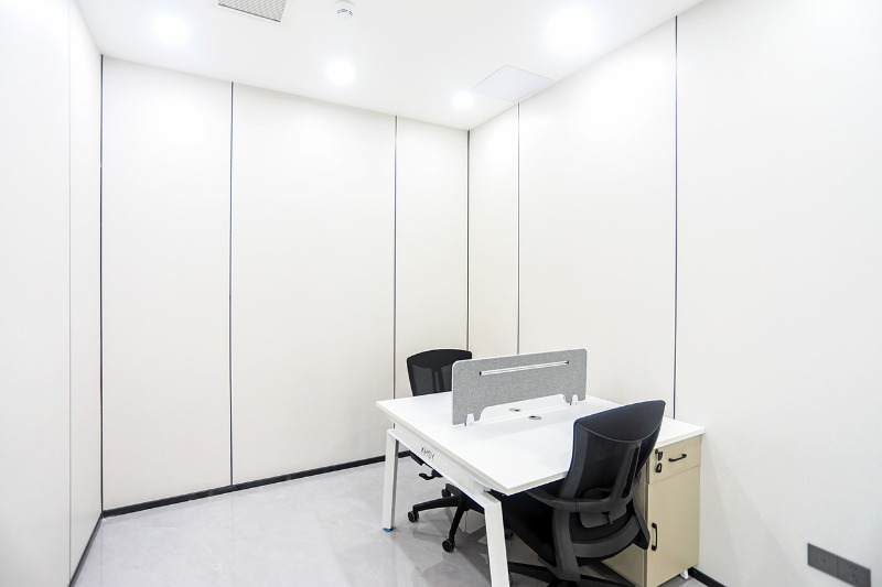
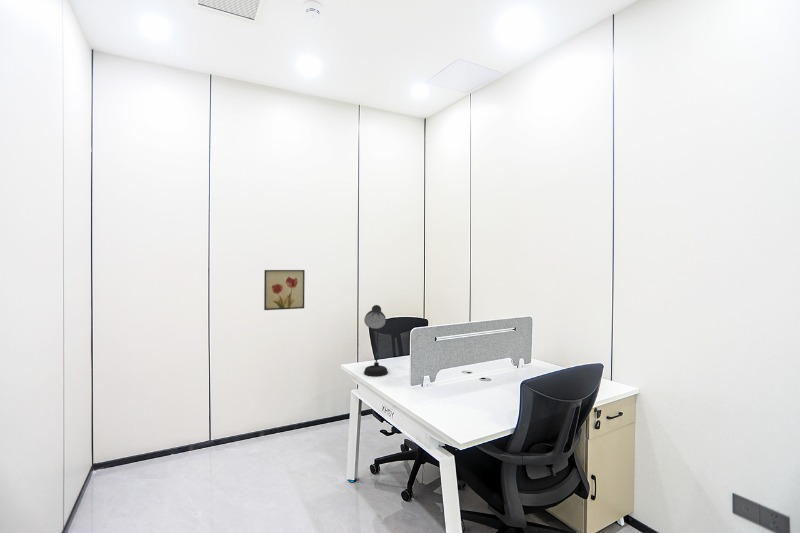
+ wall art [263,269,306,311]
+ desk lamp [363,304,389,377]
